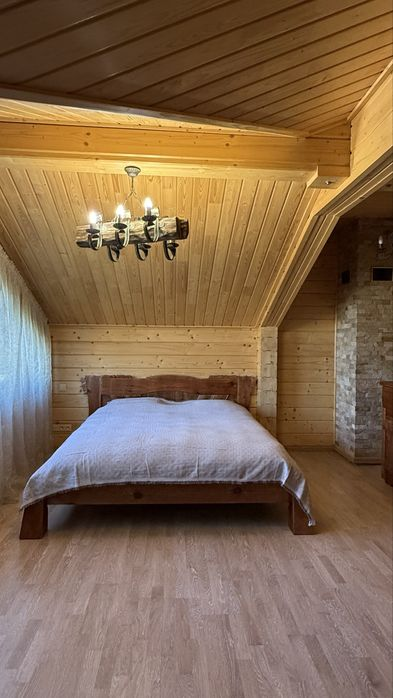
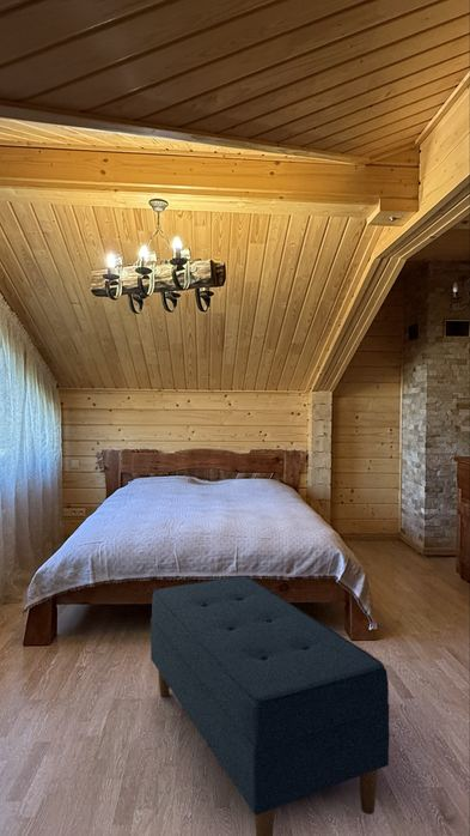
+ bench [149,575,391,836]
